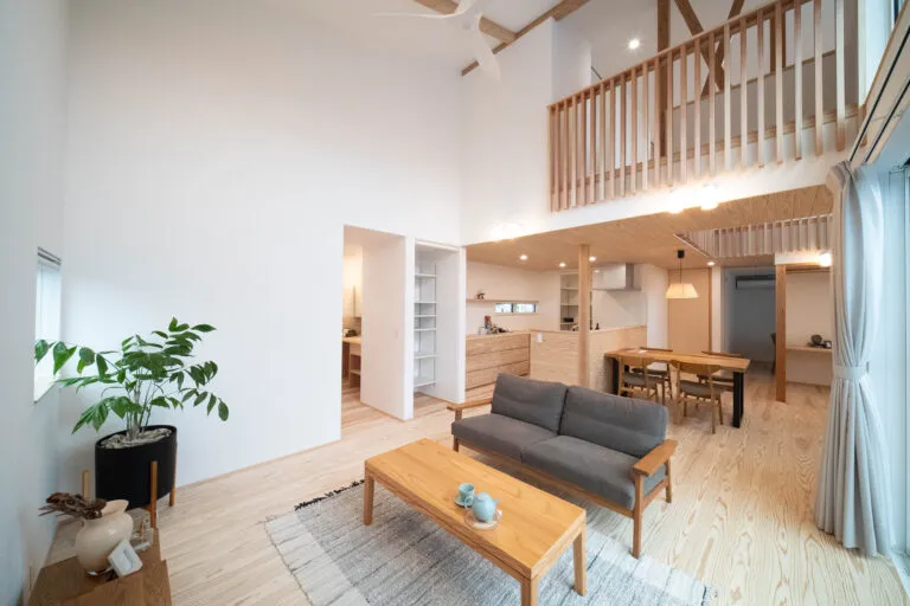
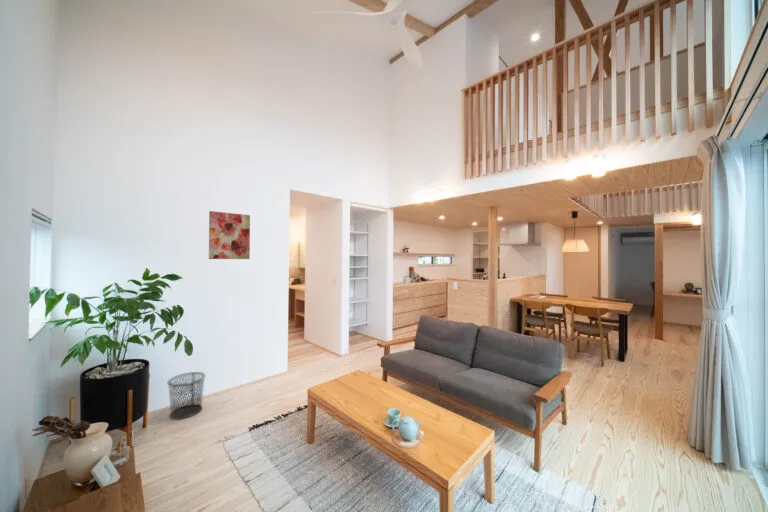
+ wall art [208,210,251,260]
+ waste bin [166,371,206,420]
